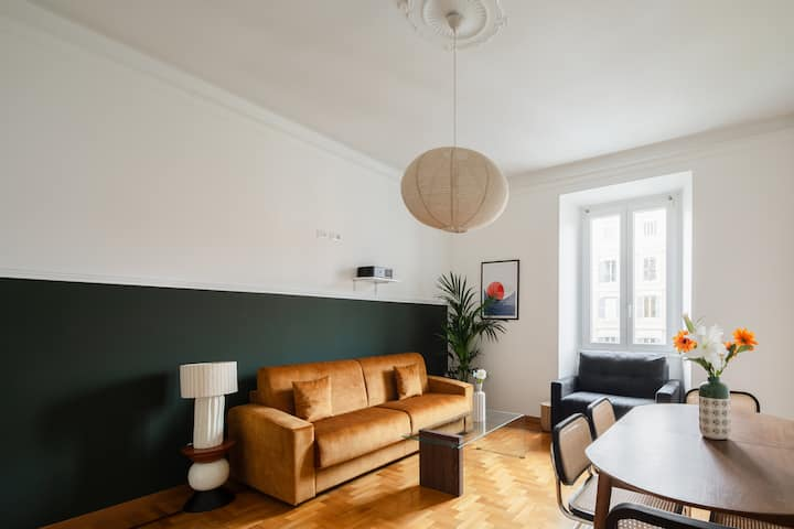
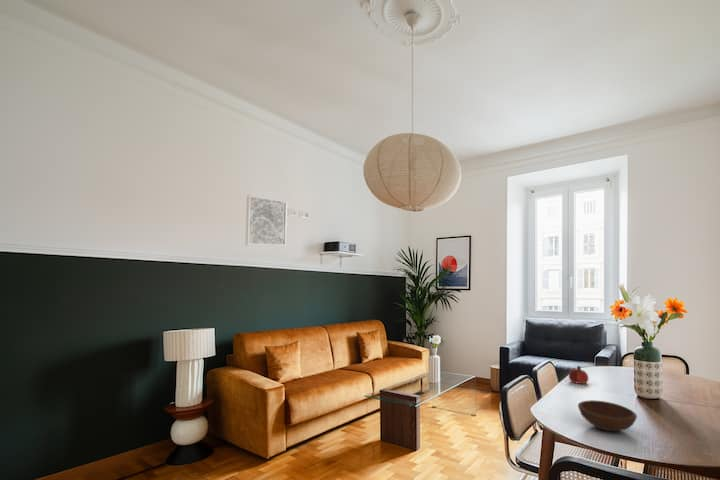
+ fruit [568,364,589,385]
+ wall art [244,194,288,247]
+ bowl [577,399,638,432]
